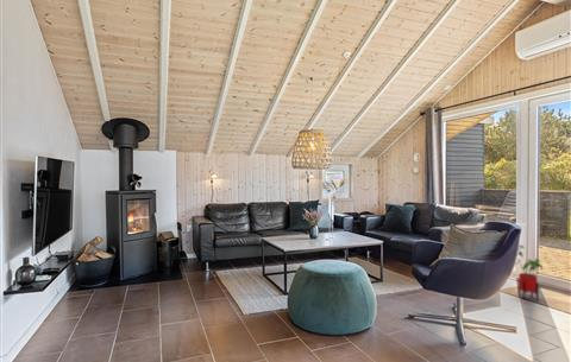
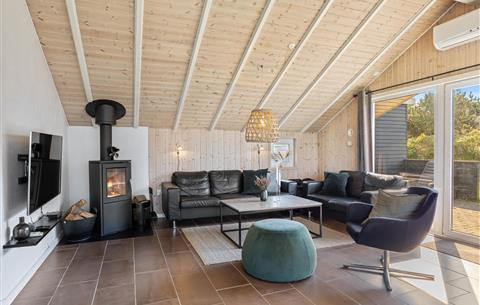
- house plant [514,244,544,301]
